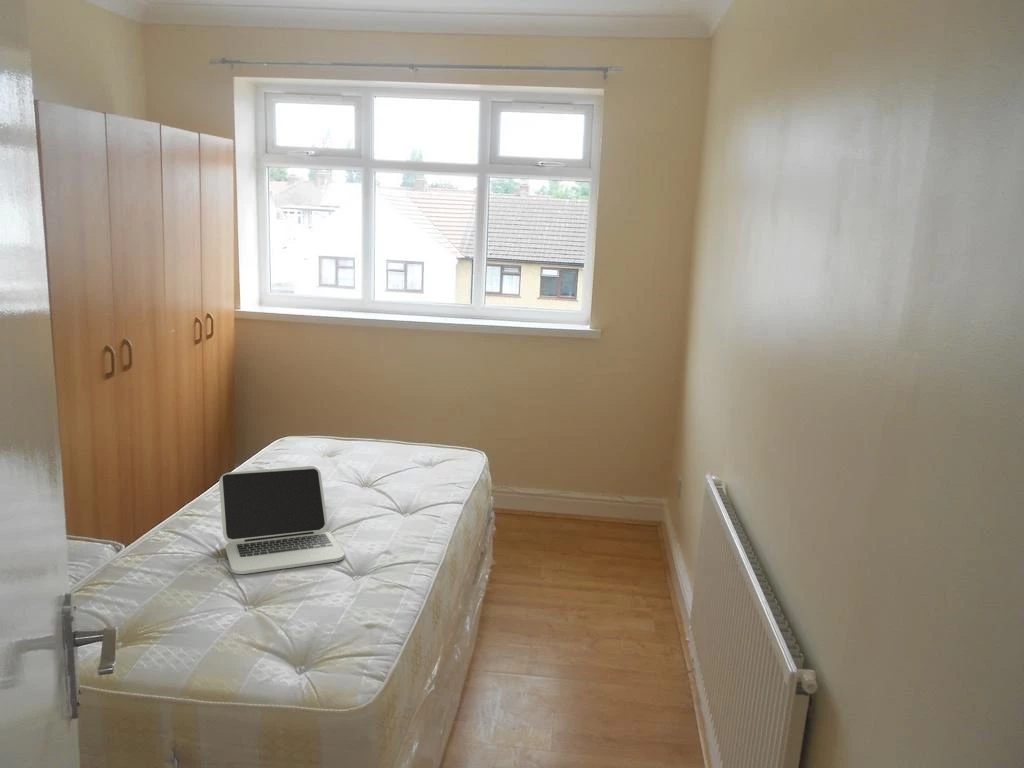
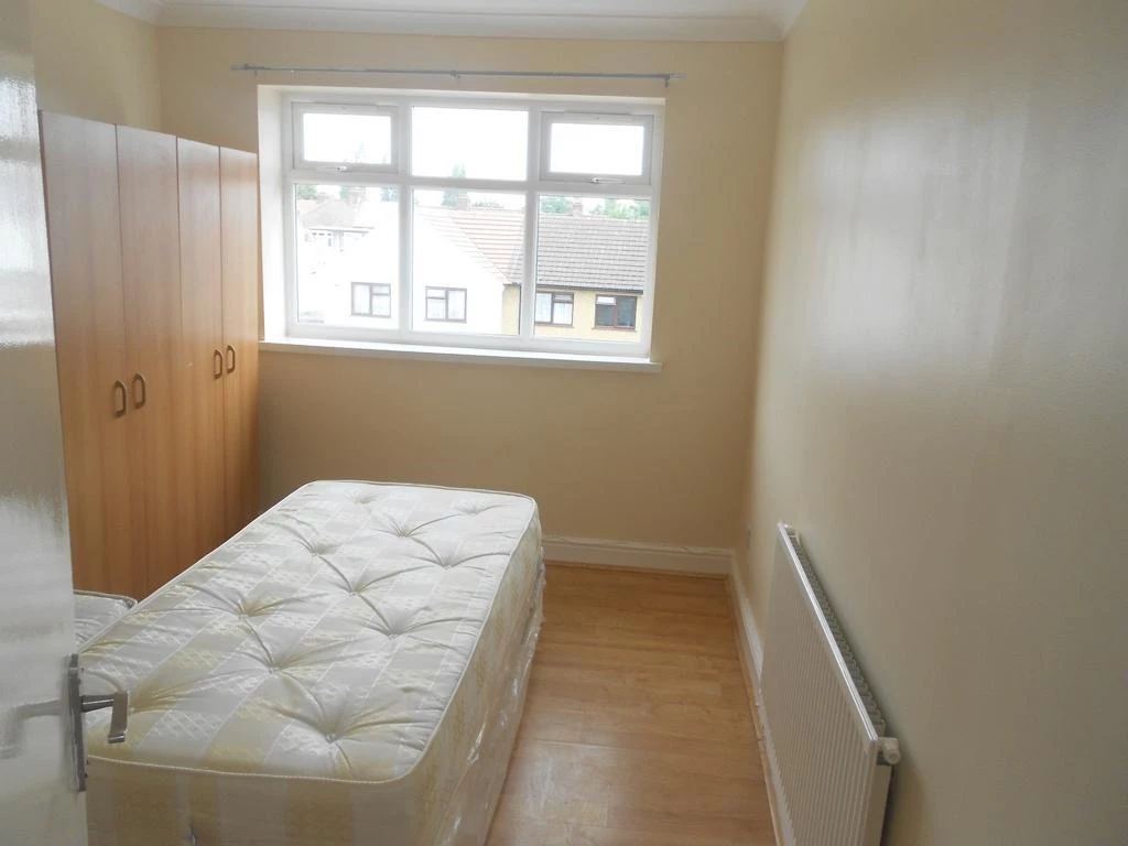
- laptop [218,465,345,575]
